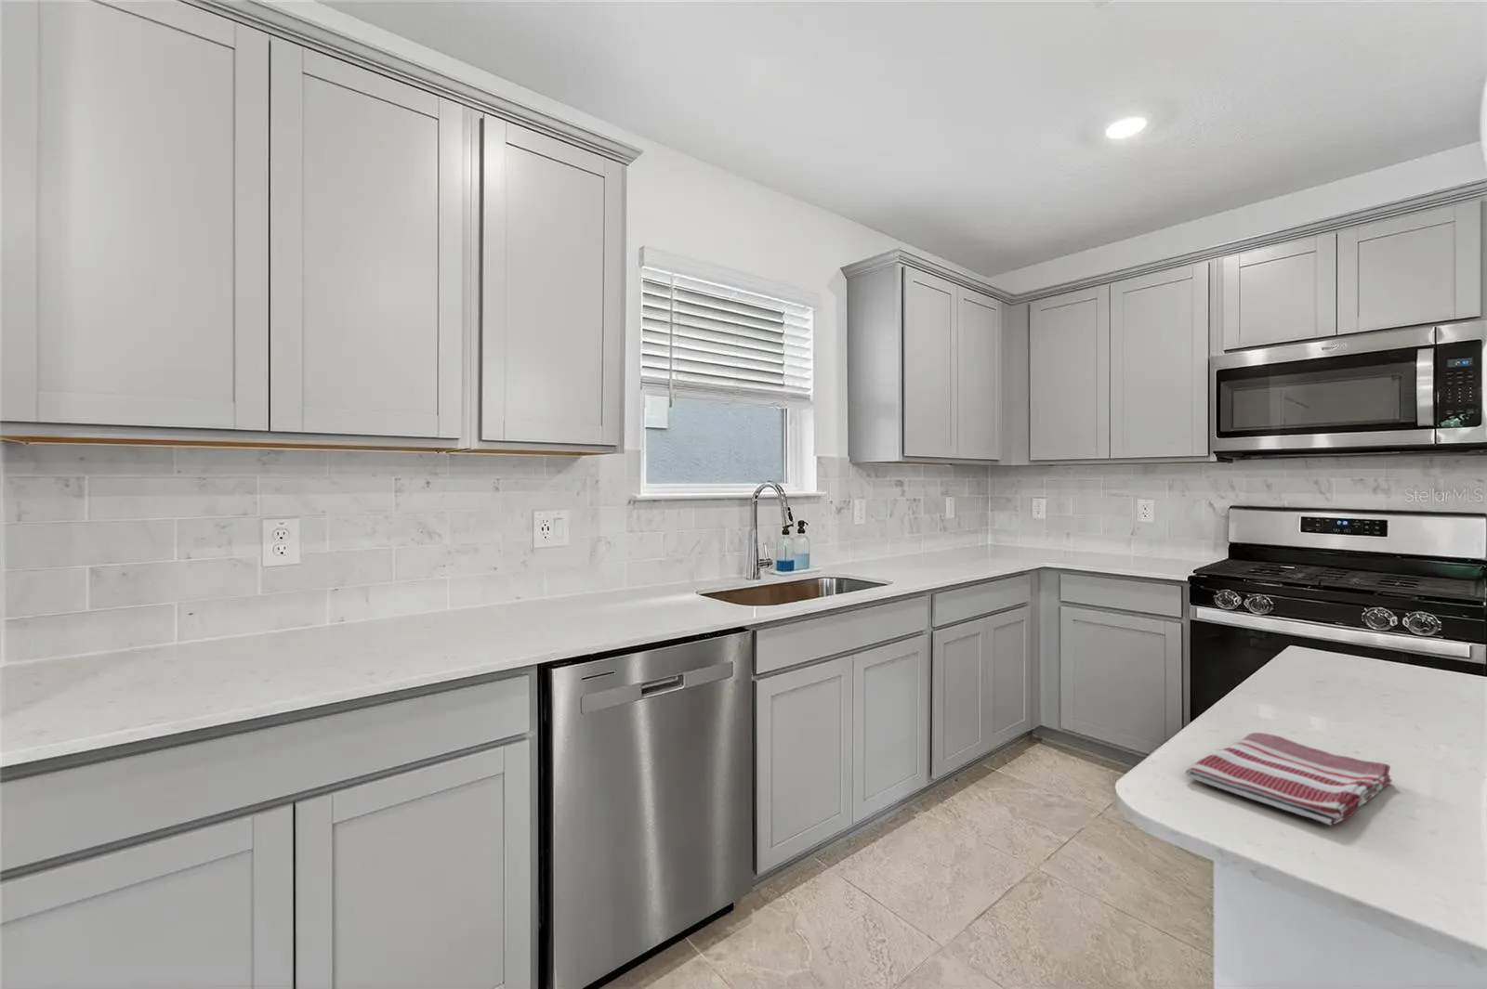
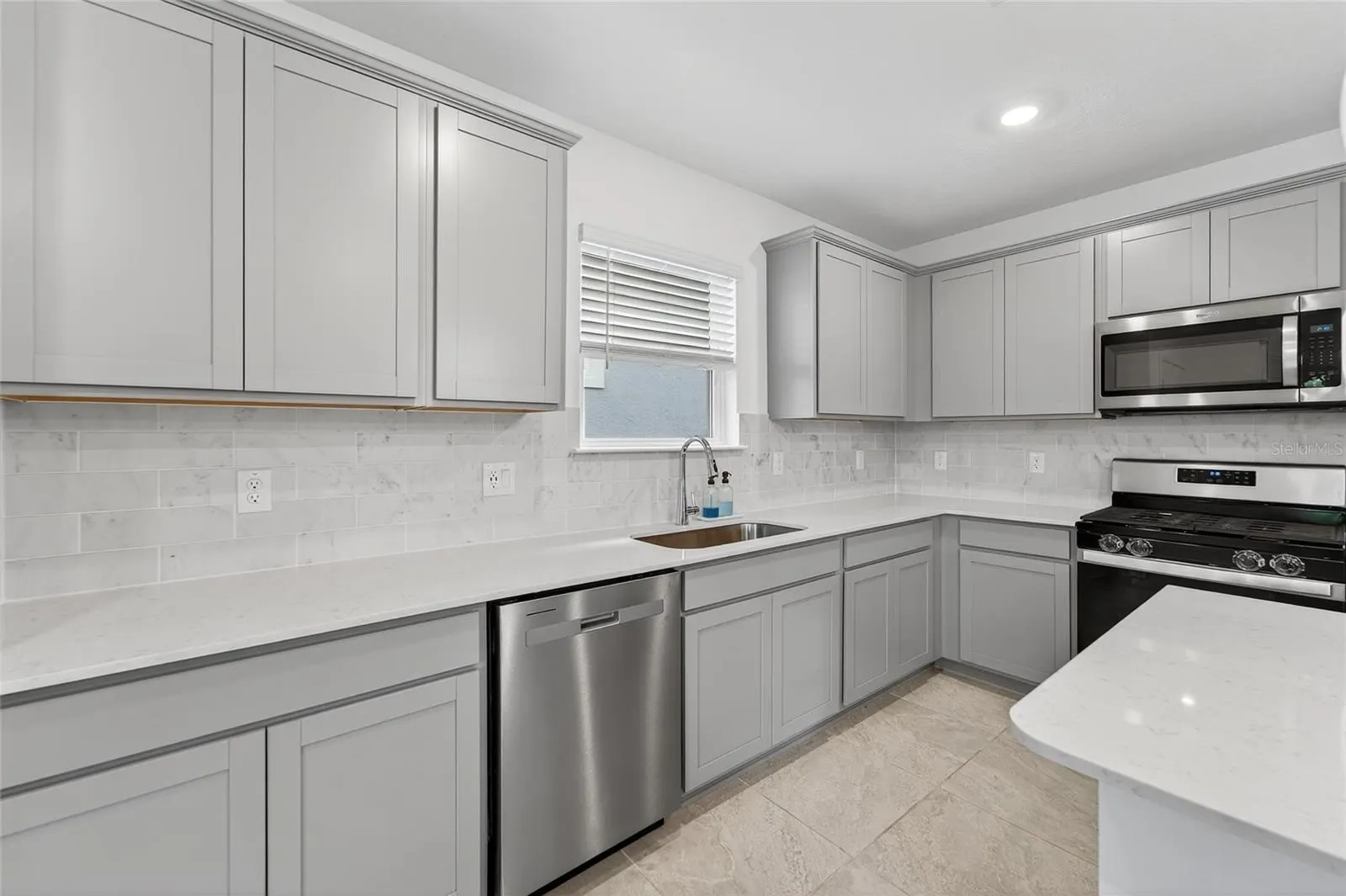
- dish towel [1185,732,1393,827]
